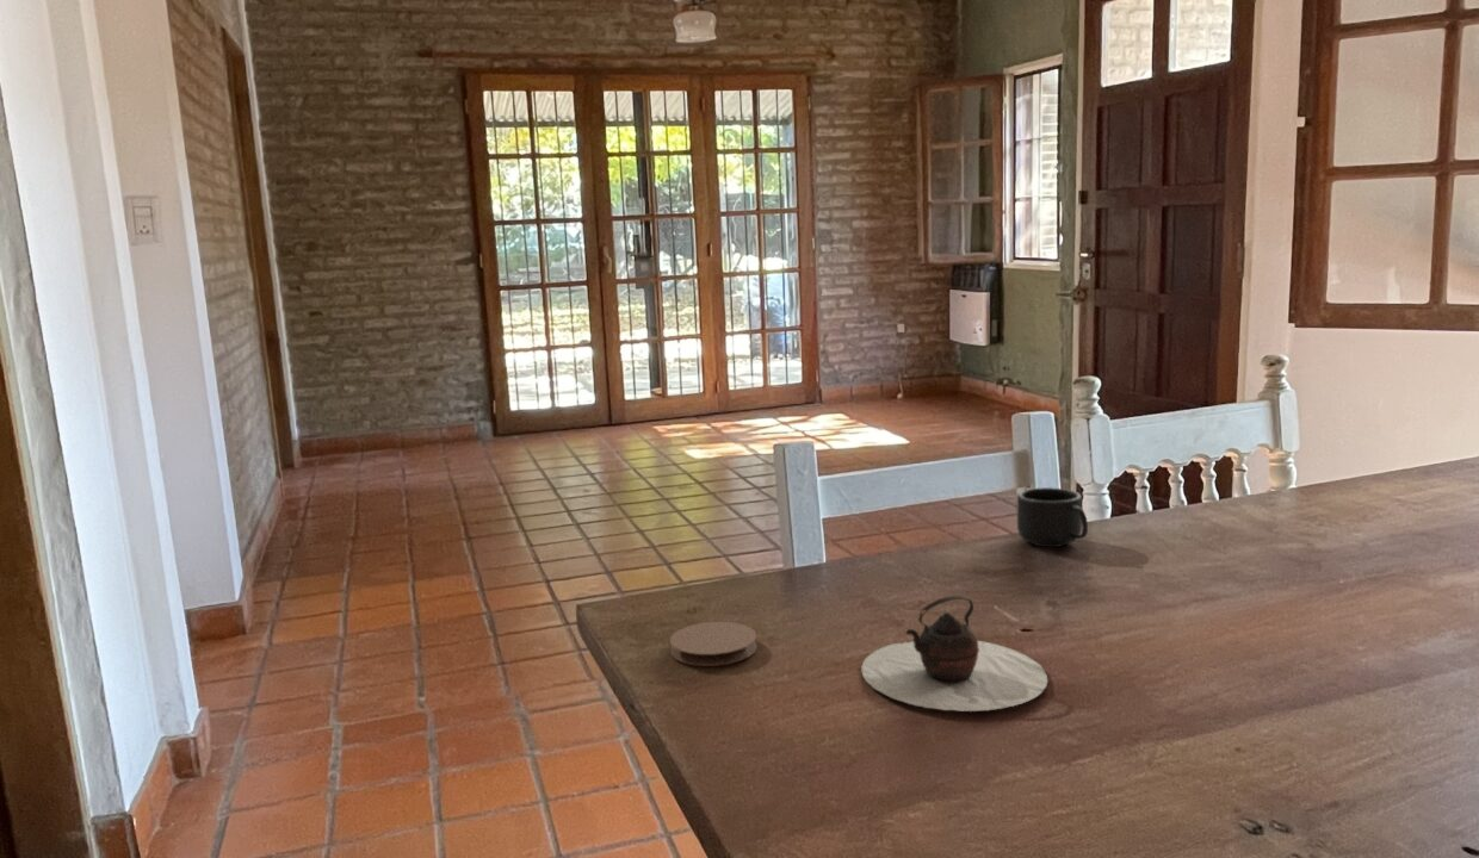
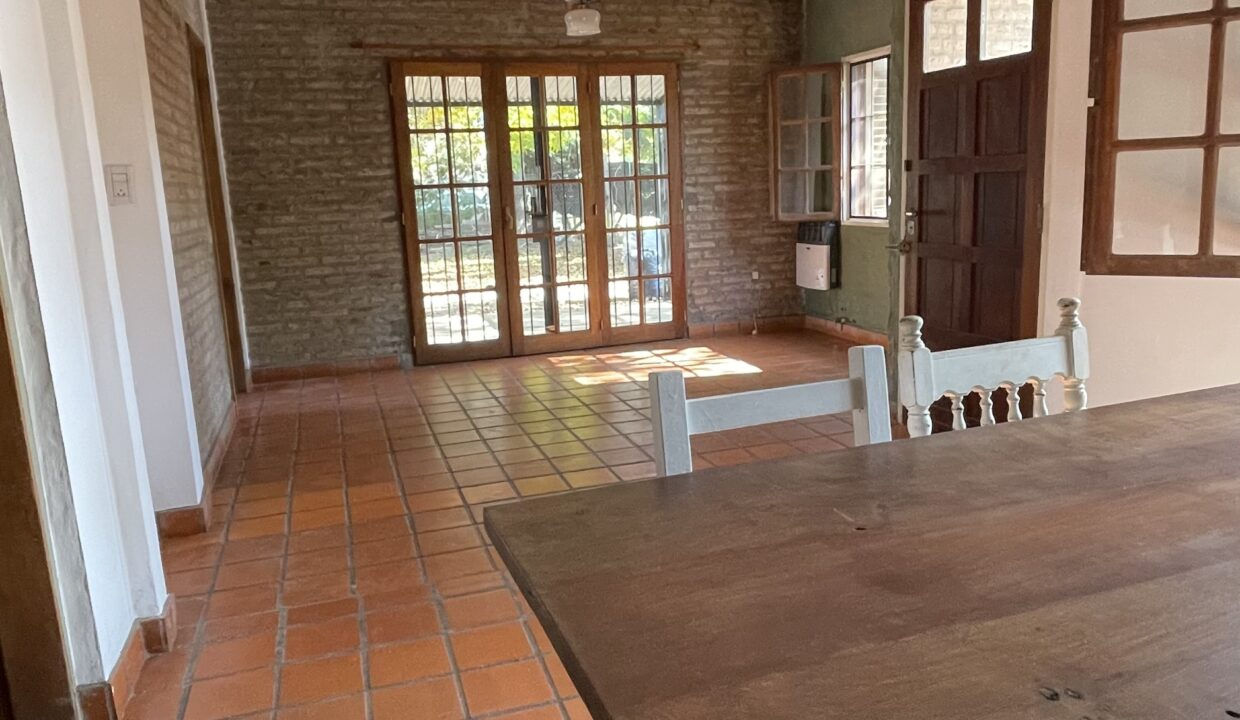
- teapot [860,595,1048,713]
- mug [1016,486,1089,548]
- coaster [669,621,759,667]
